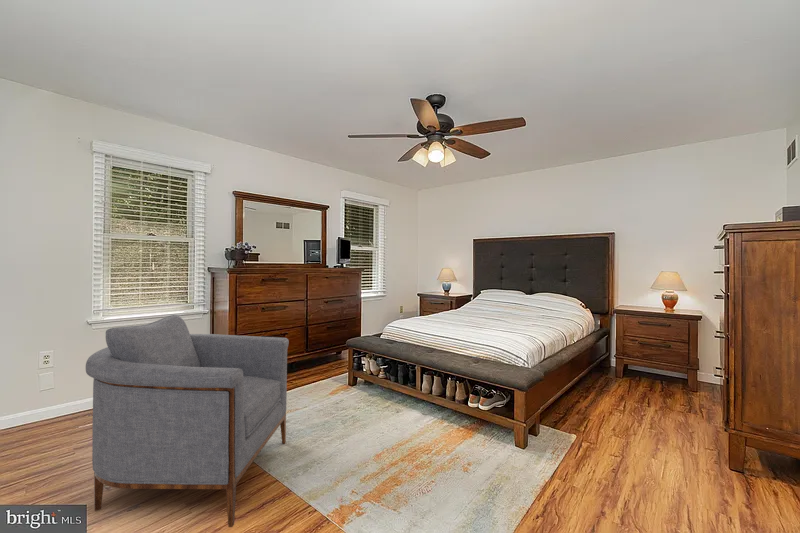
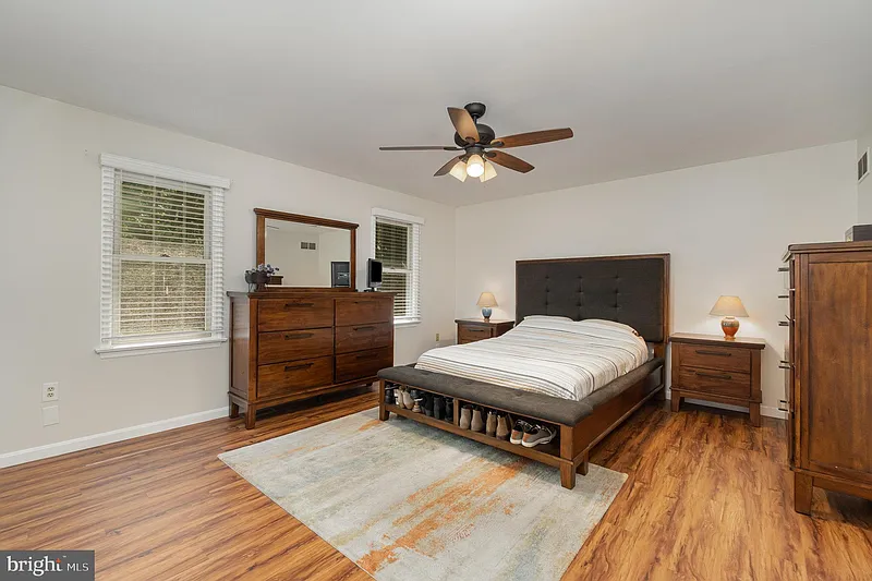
- armchair [85,314,290,528]
